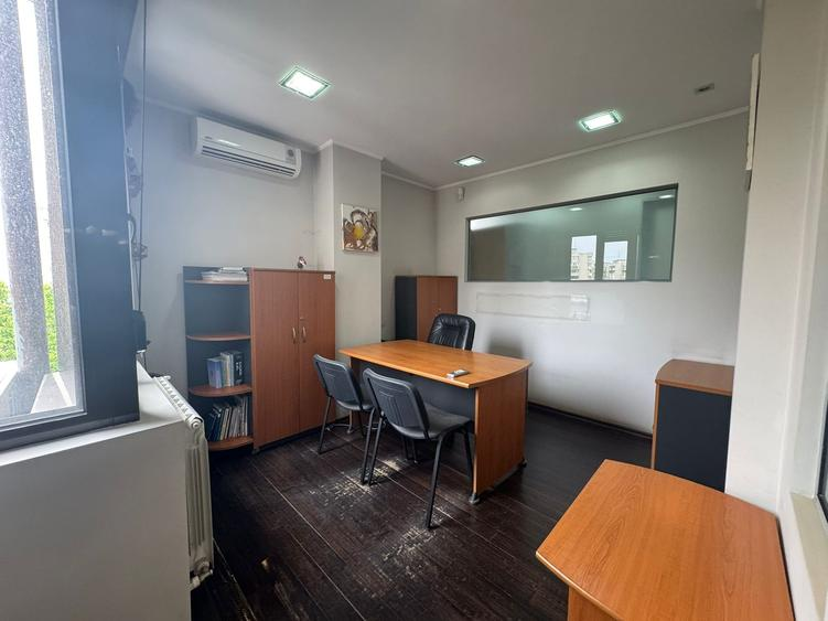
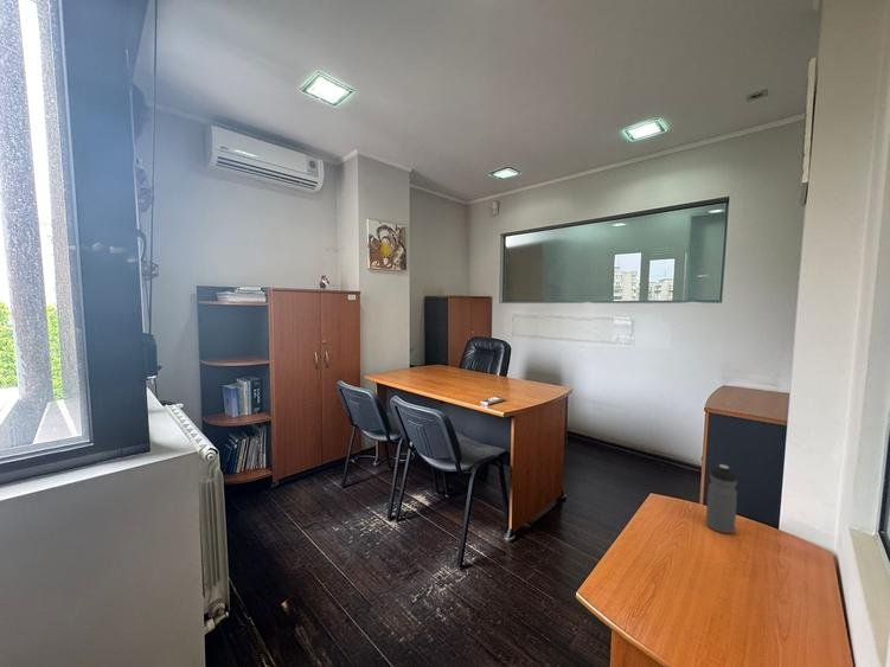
+ water bottle [705,463,738,534]
